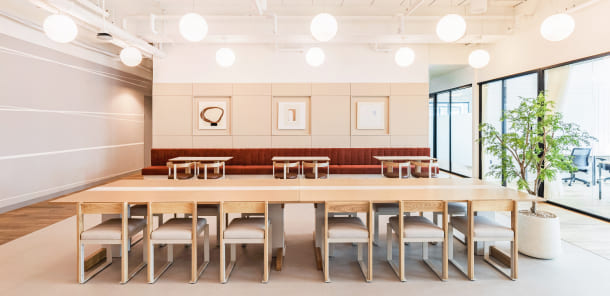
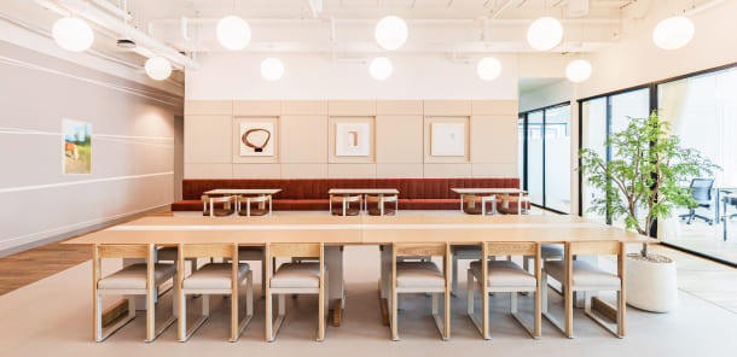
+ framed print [62,117,93,175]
